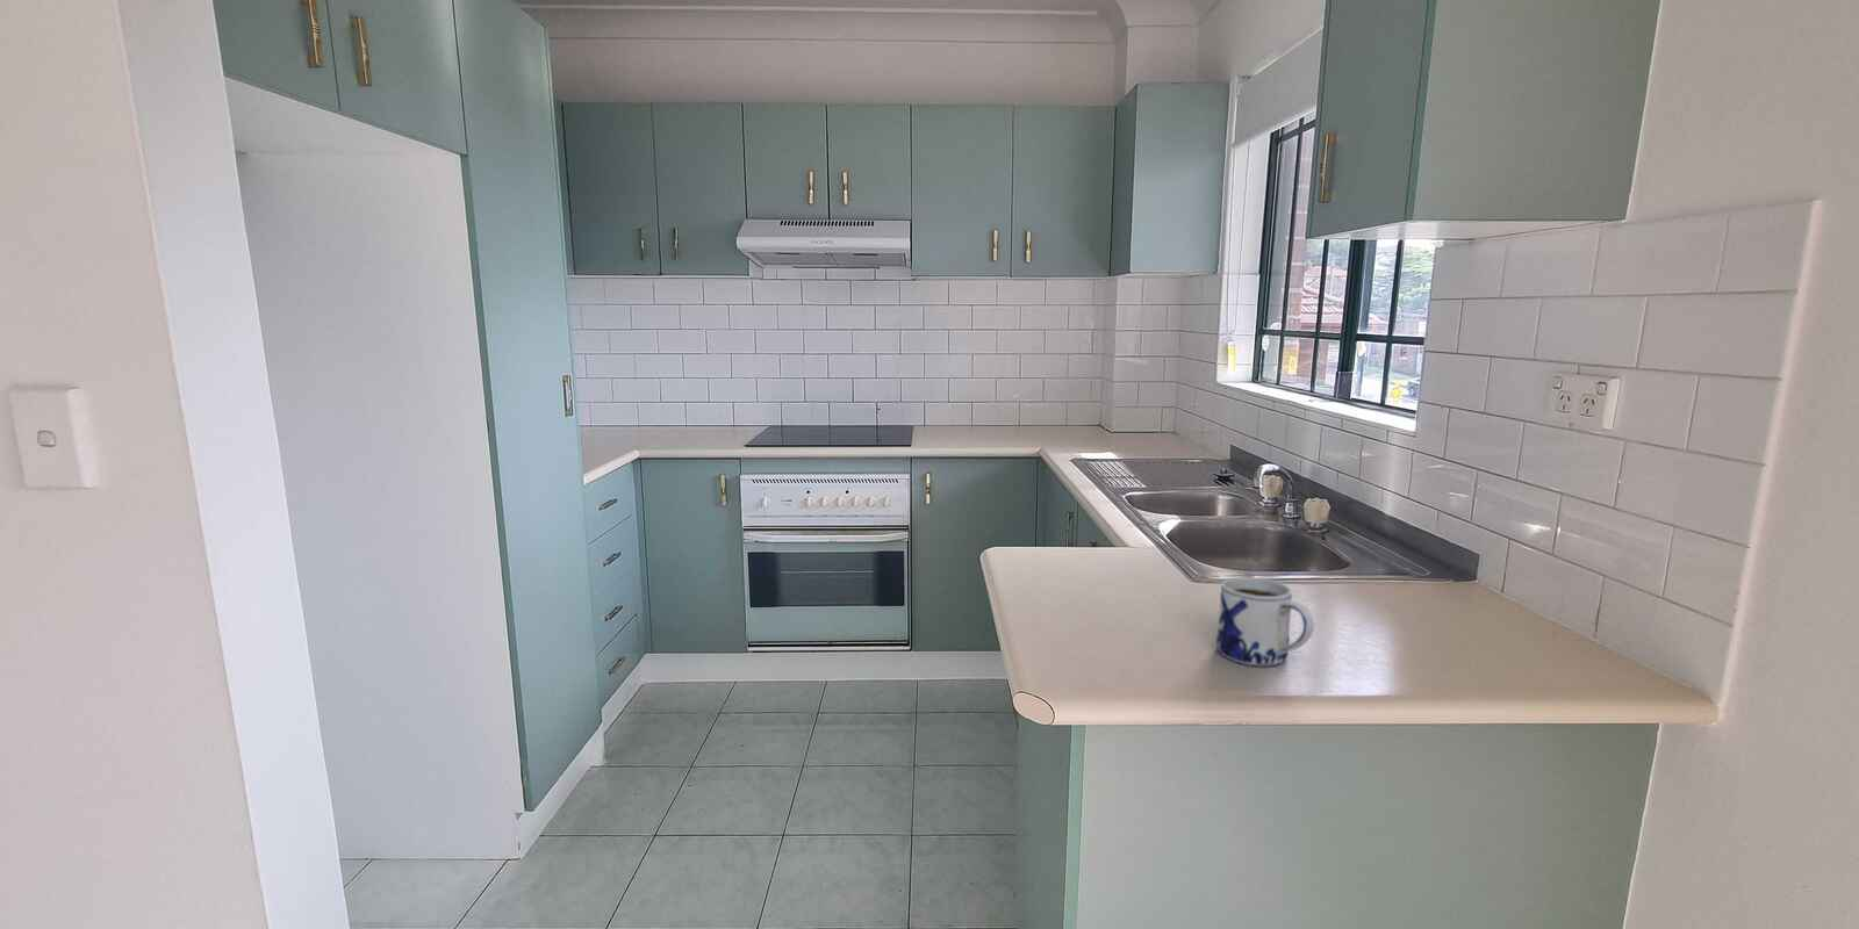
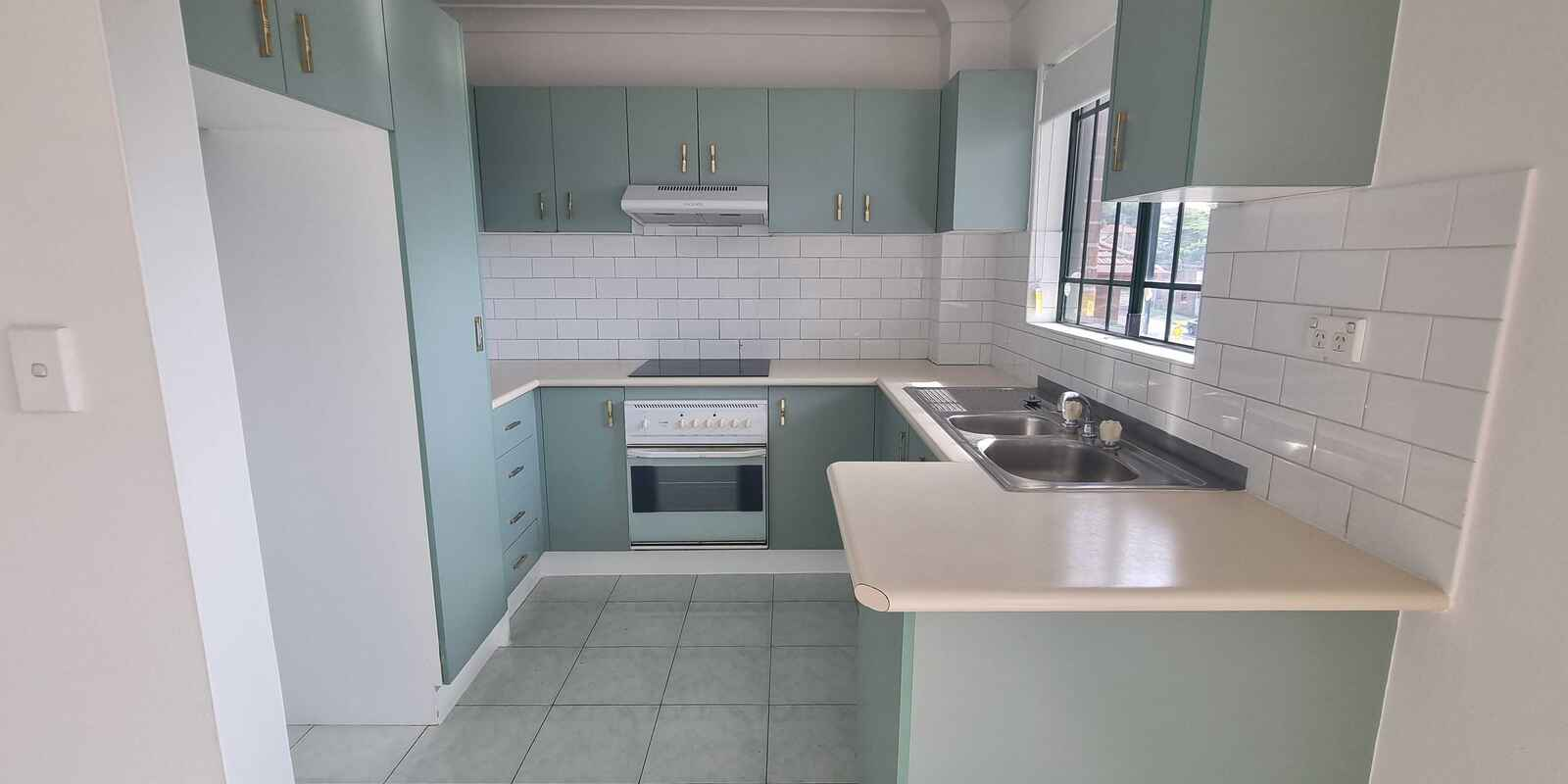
- mug [1215,576,1315,667]
